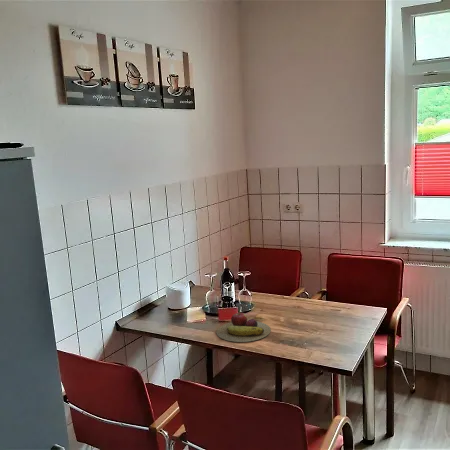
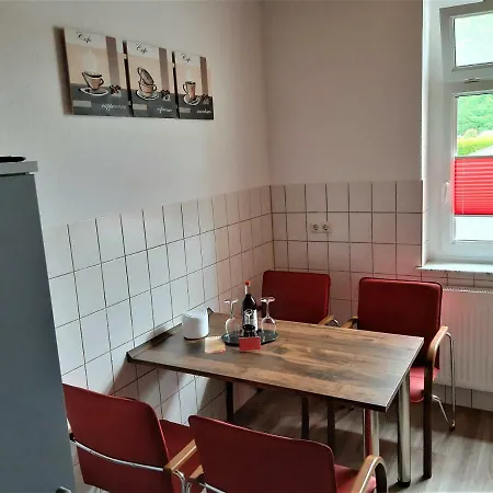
- fruit [215,312,272,343]
